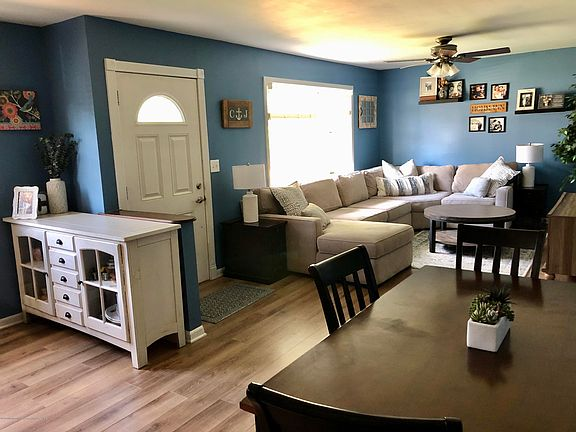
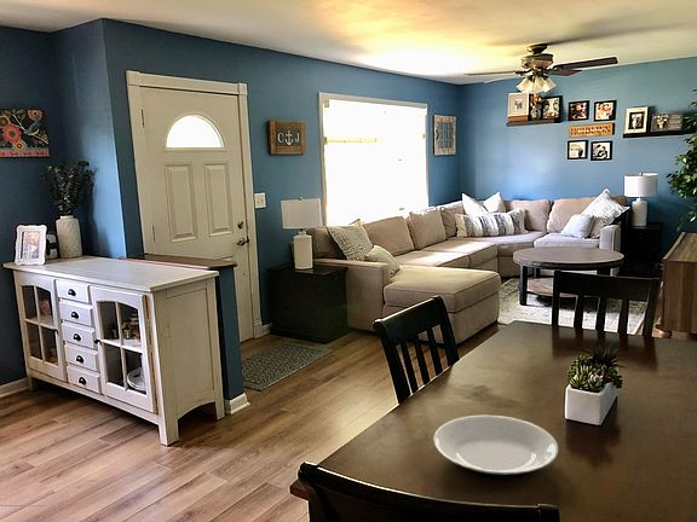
+ plate [433,414,559,478]
